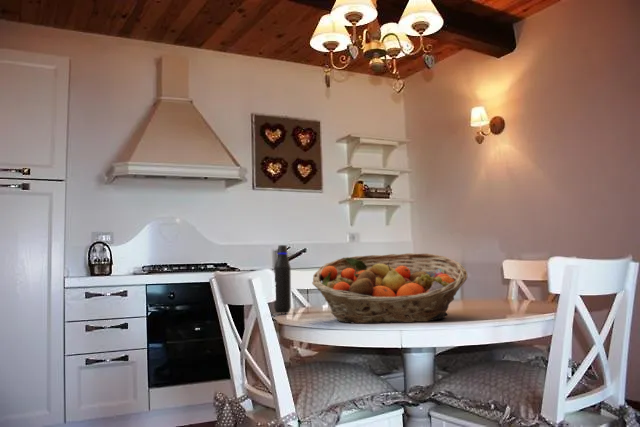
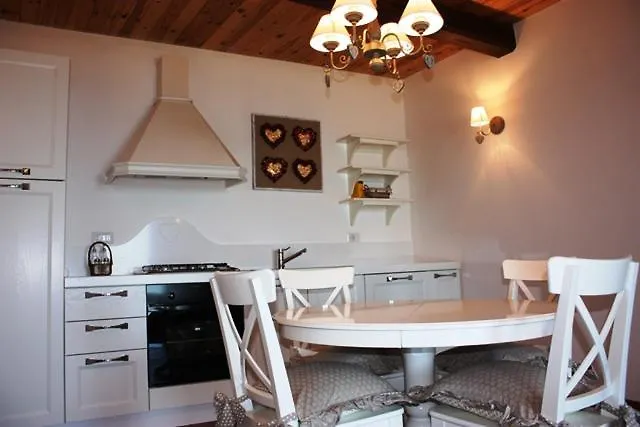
- water bottle [273,244,292,315]
- fruit basket [311,252,469,325]
